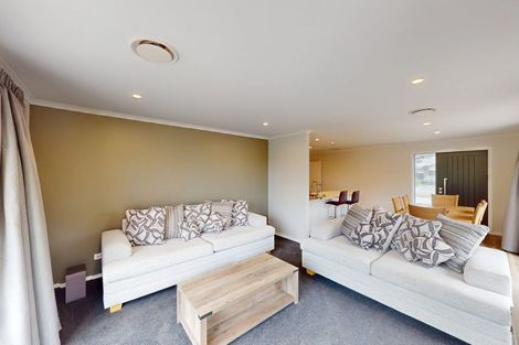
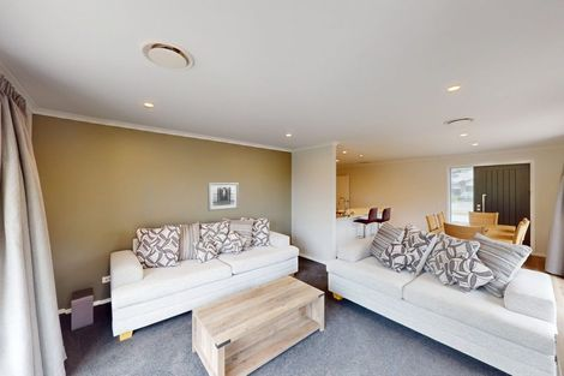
+ wall art [206,181,240,213]
